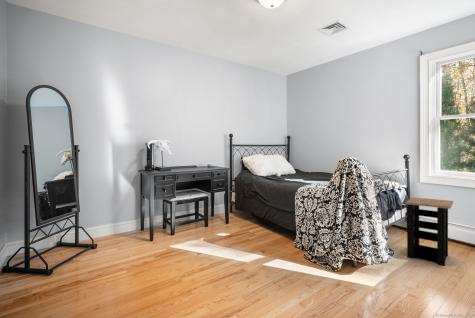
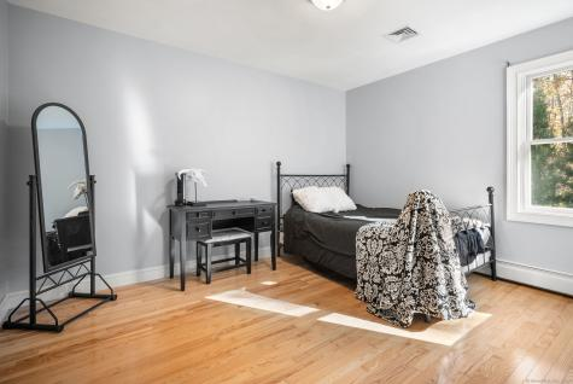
- side table [405,196,454,266]
